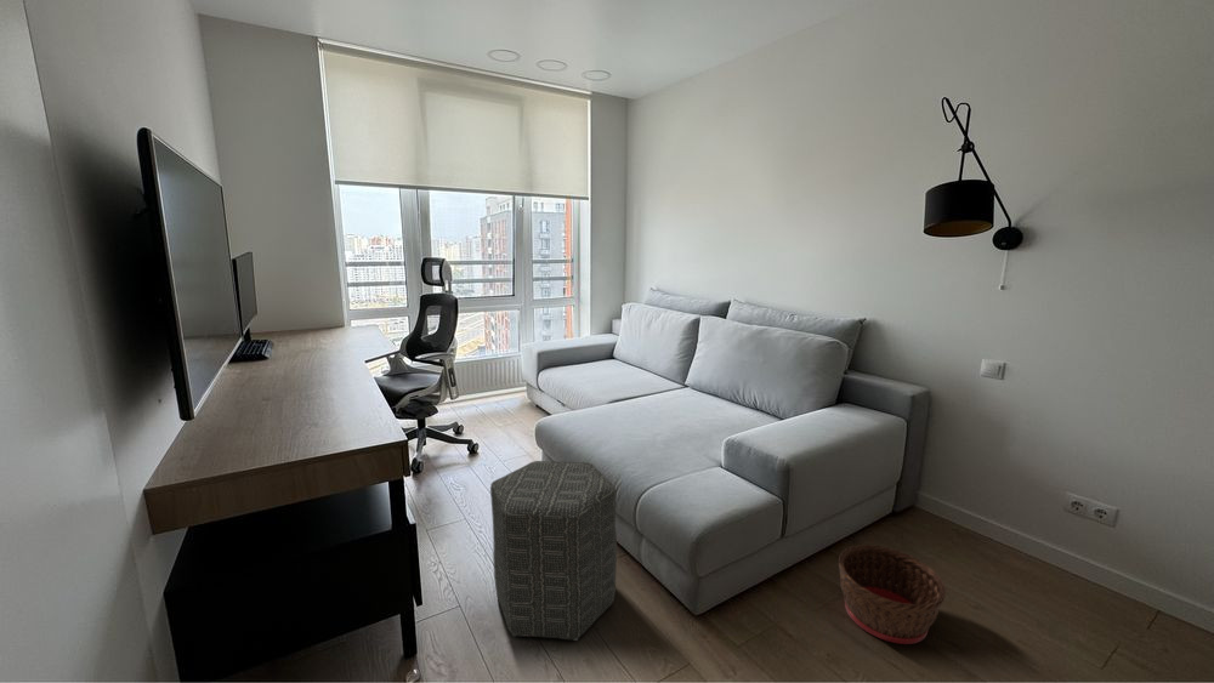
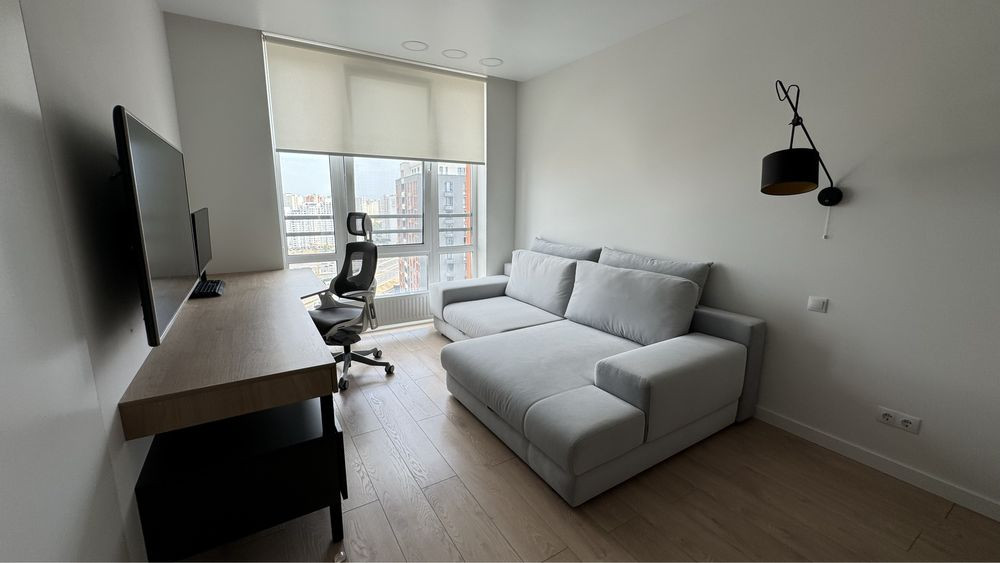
- basket [838,543,947,645]
- ottoman [489,460,618,642]
